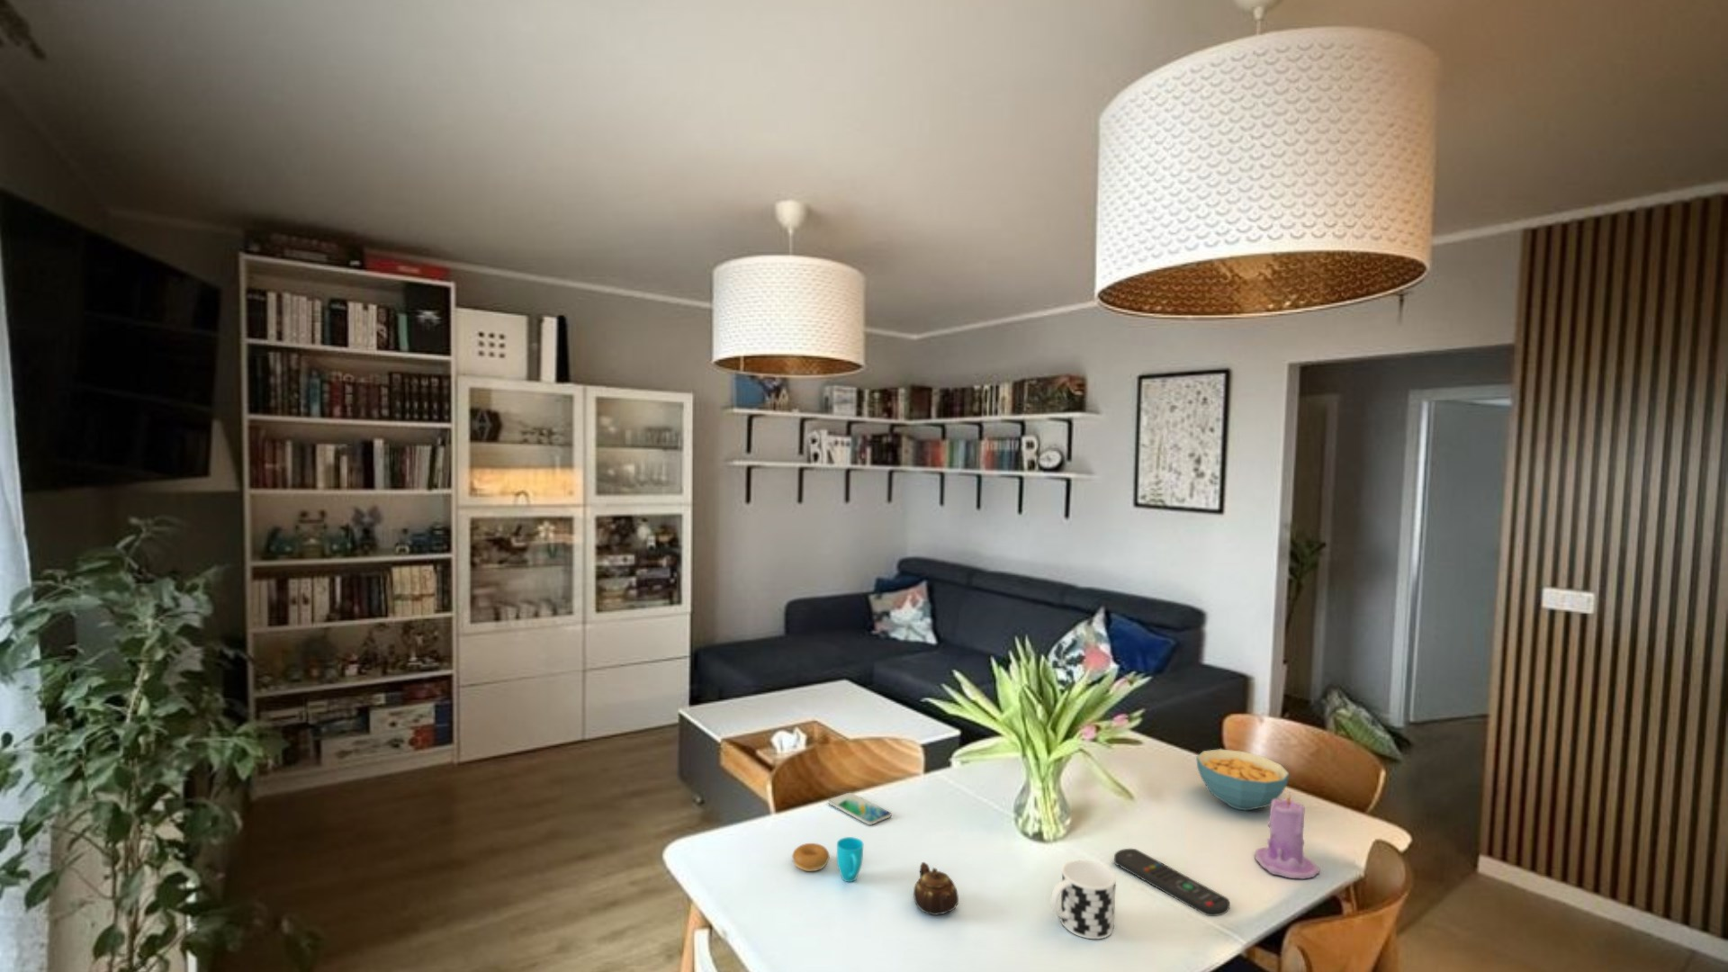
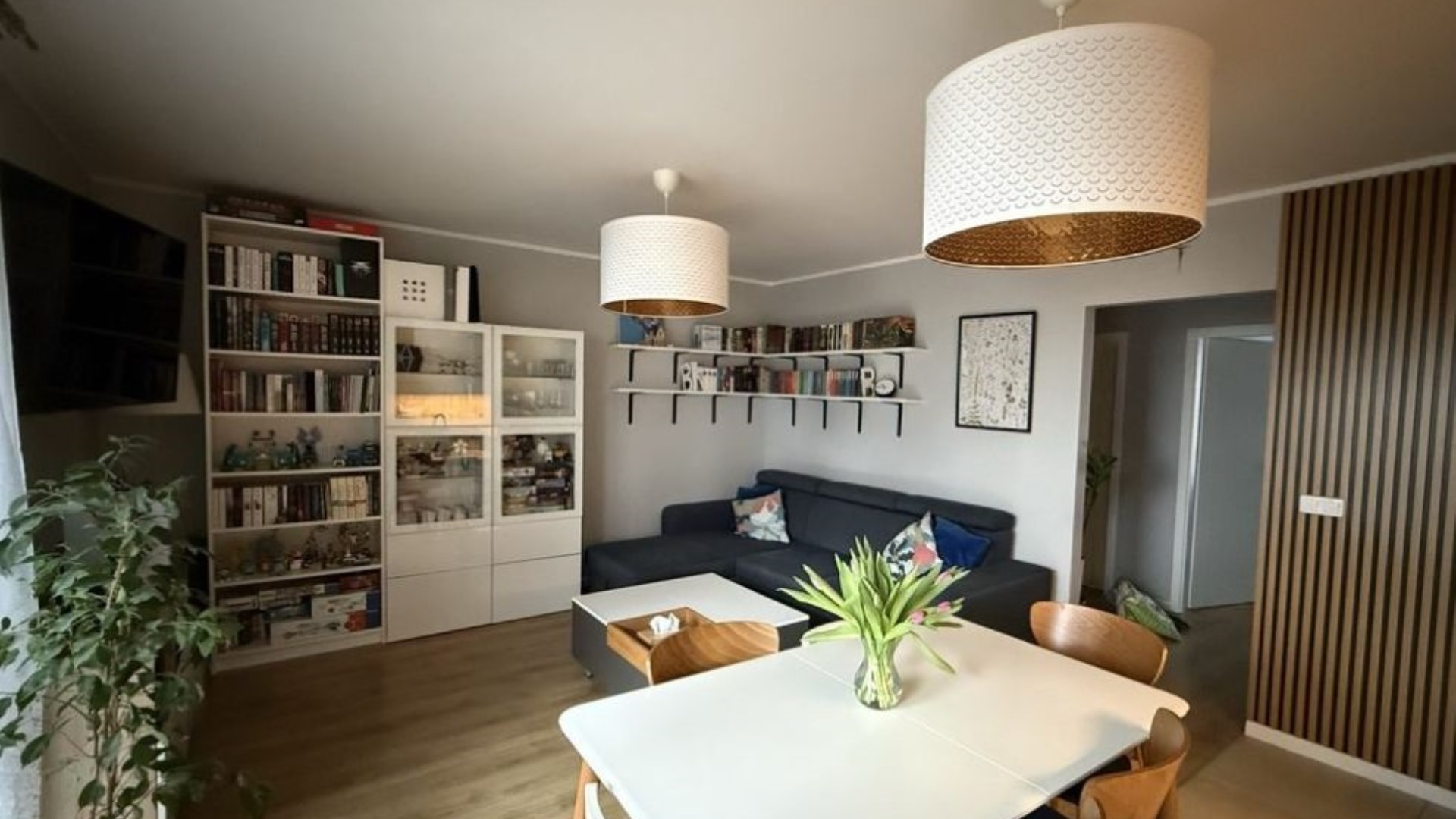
- smartphone [827,792,892,826]
- cereal bowl [1195,748,1290,812]
- cup [1049,859,1117,940]
- teapot [913,862,959,916]
- remote control [1113,847,1231,917]
- cup [792,836,864,883]
- candle [1254,792,1320,881]
